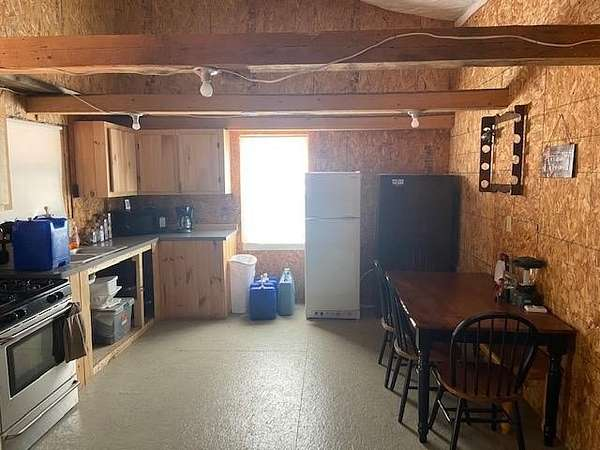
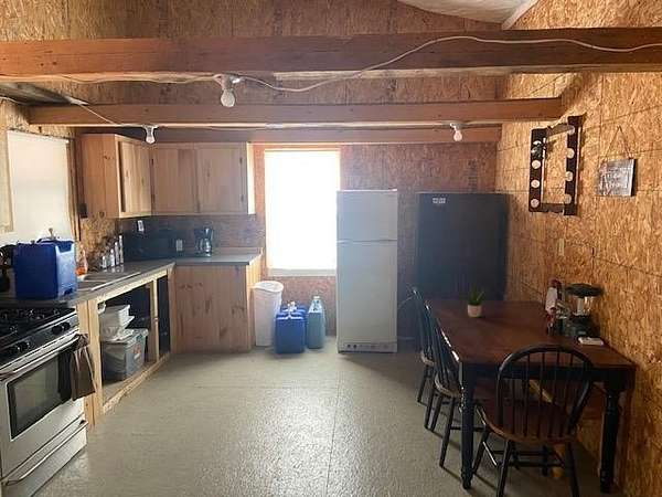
+ potted plant [461,278,489,318]
